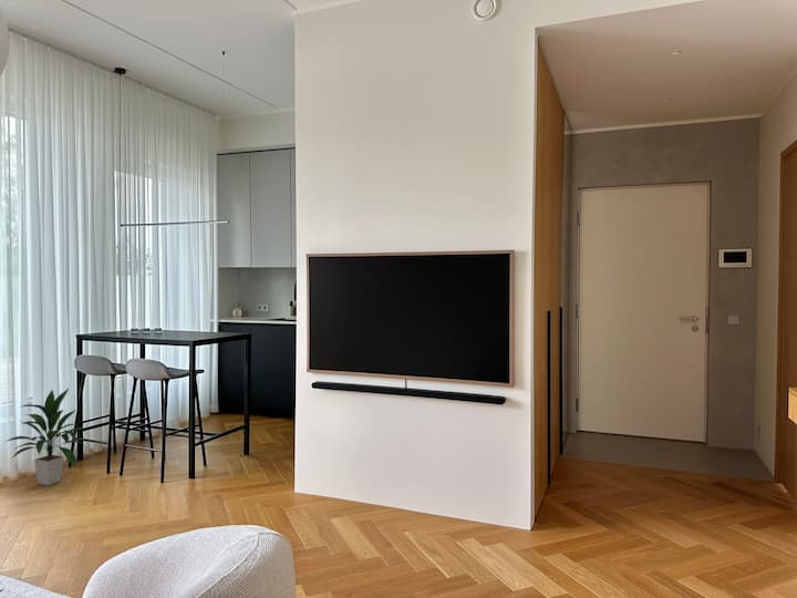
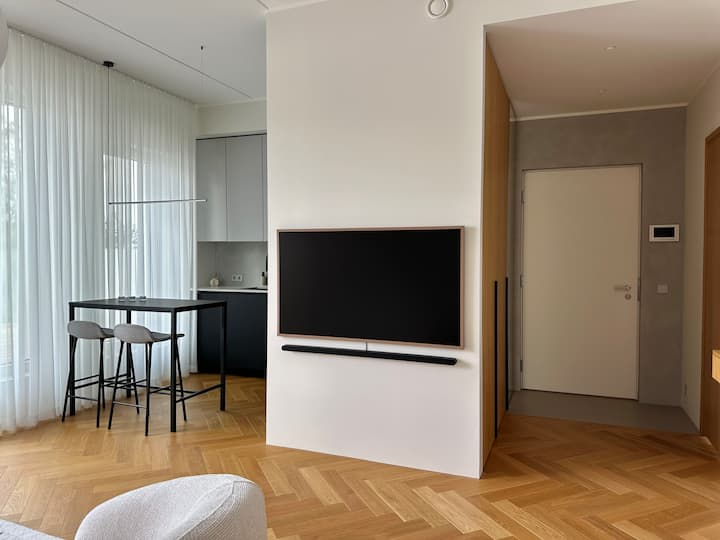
- indoor plant [4,388,86,486]
